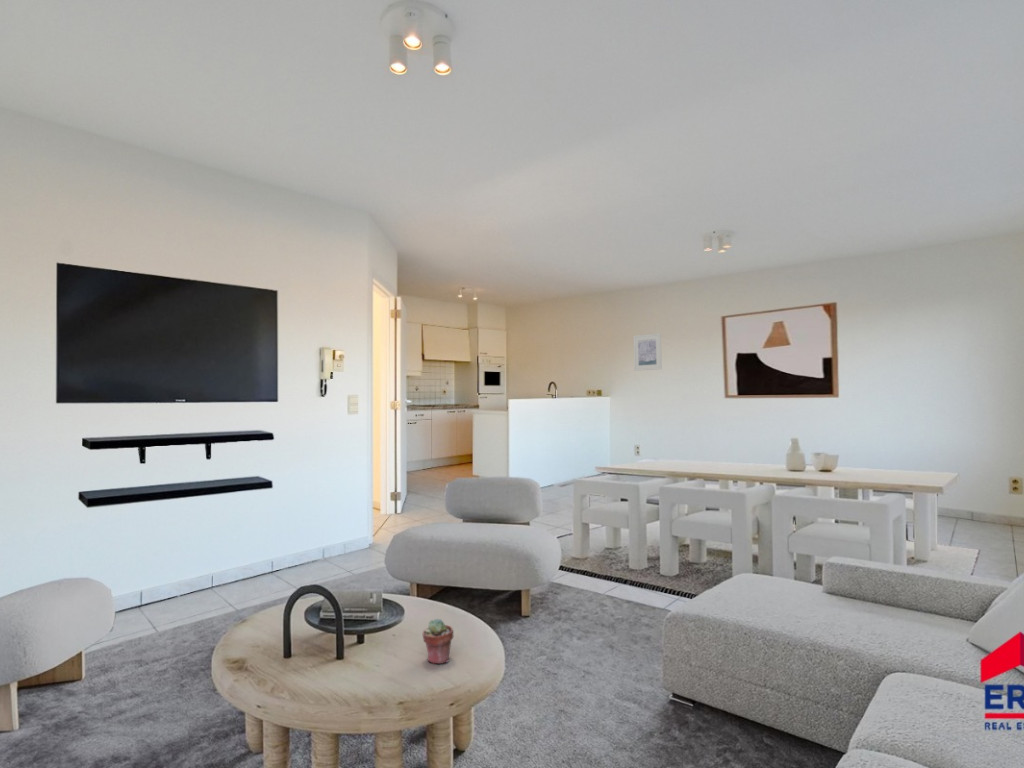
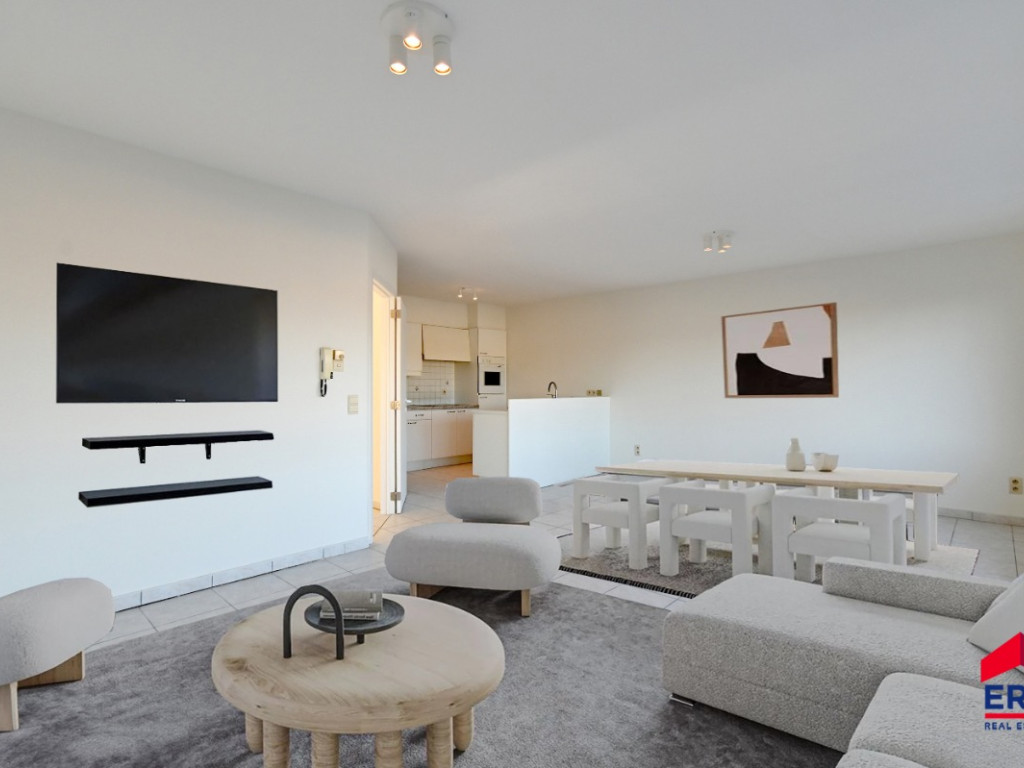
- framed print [632,332,663,372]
- potted succulent [422,618,454,665]
